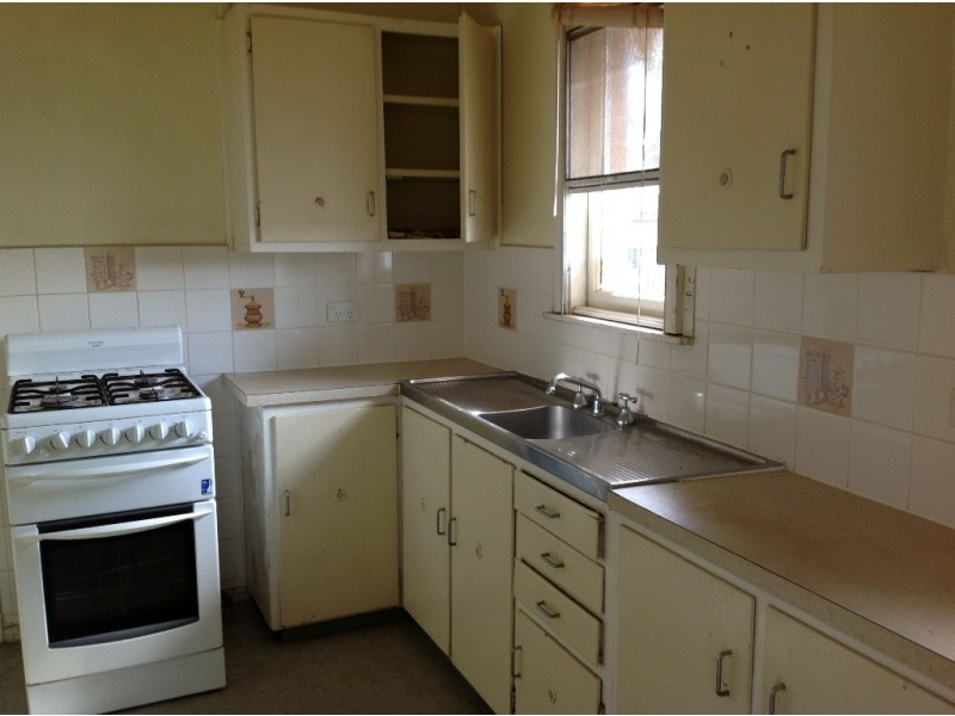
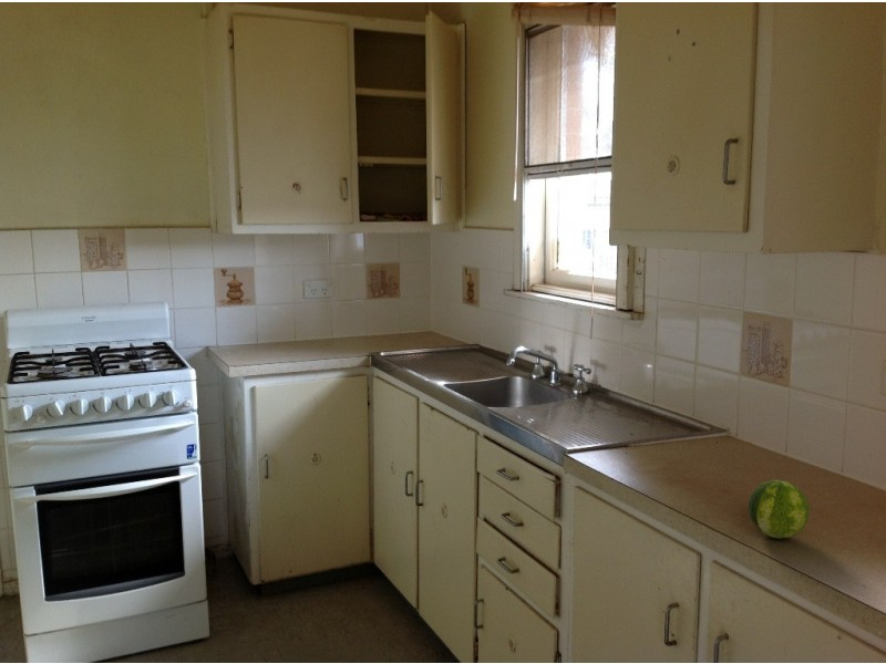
+ fruit [748,479,811,539]
